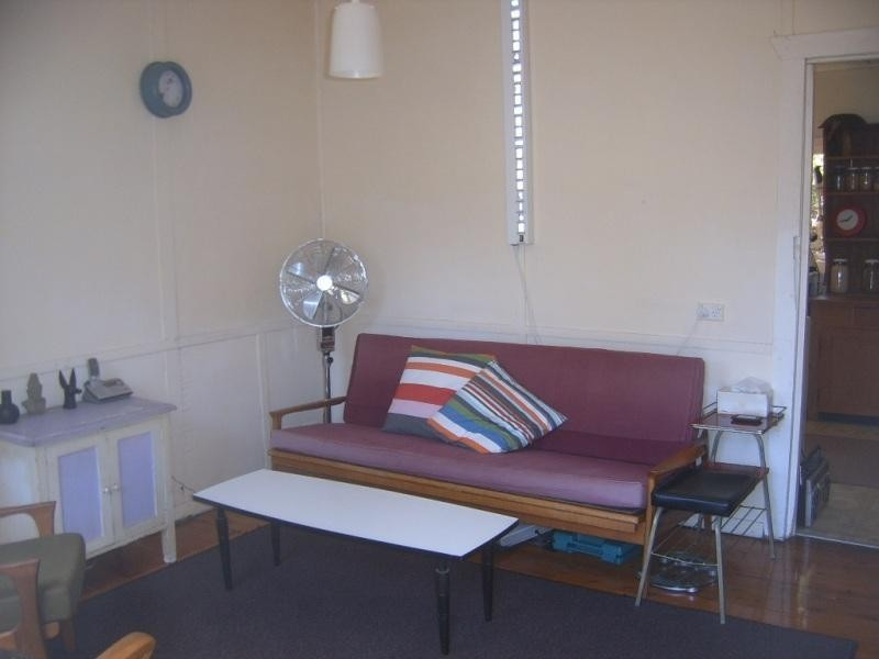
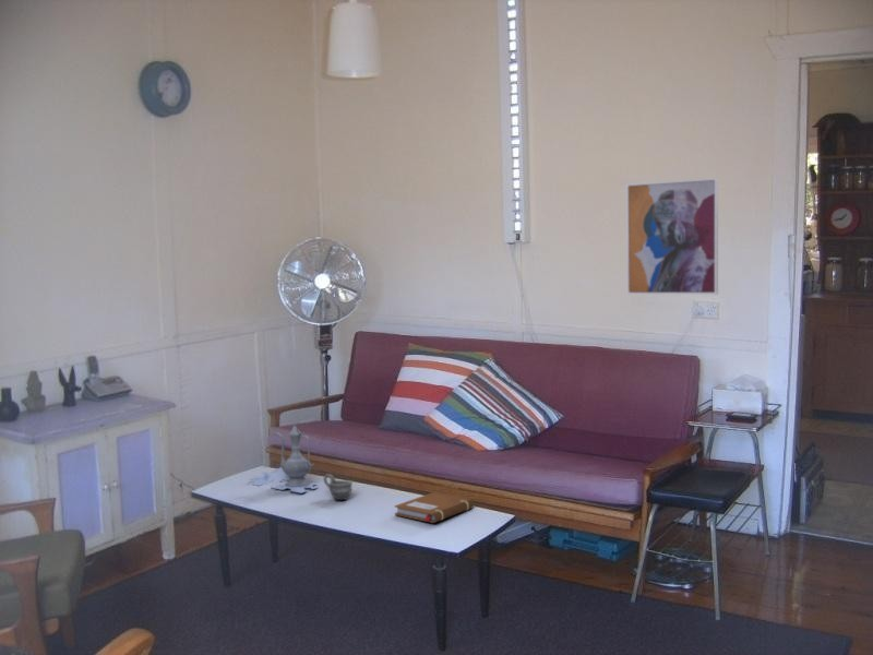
+ teapot [246,424,320,495]
+ notebook [393,491,475,524]
+ wall art [625,177,719,296]
+ cup [322,473,354,501]
